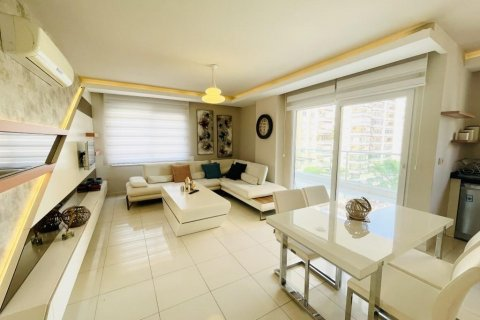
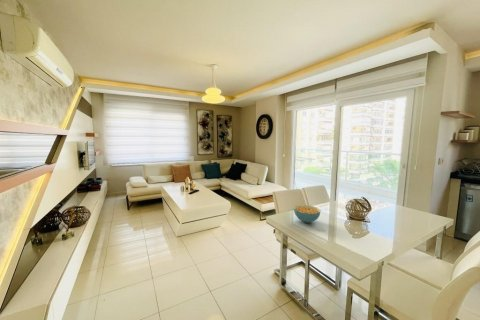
+ cereal bowl [293,204,321,224]
